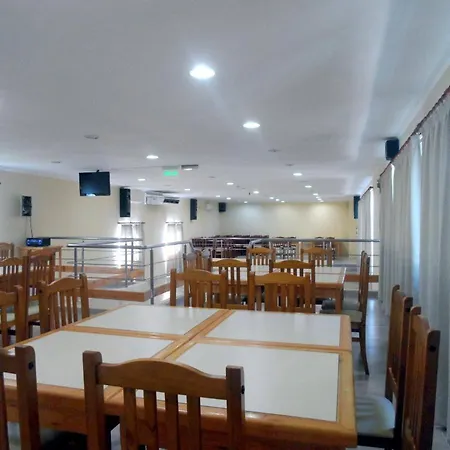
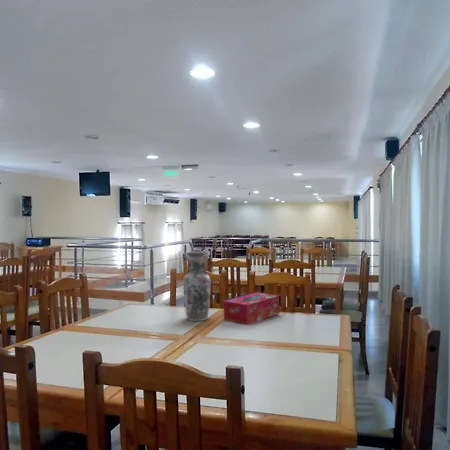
+ tissue box [223,292,280,325]
+ vase [182,250,212,322]
